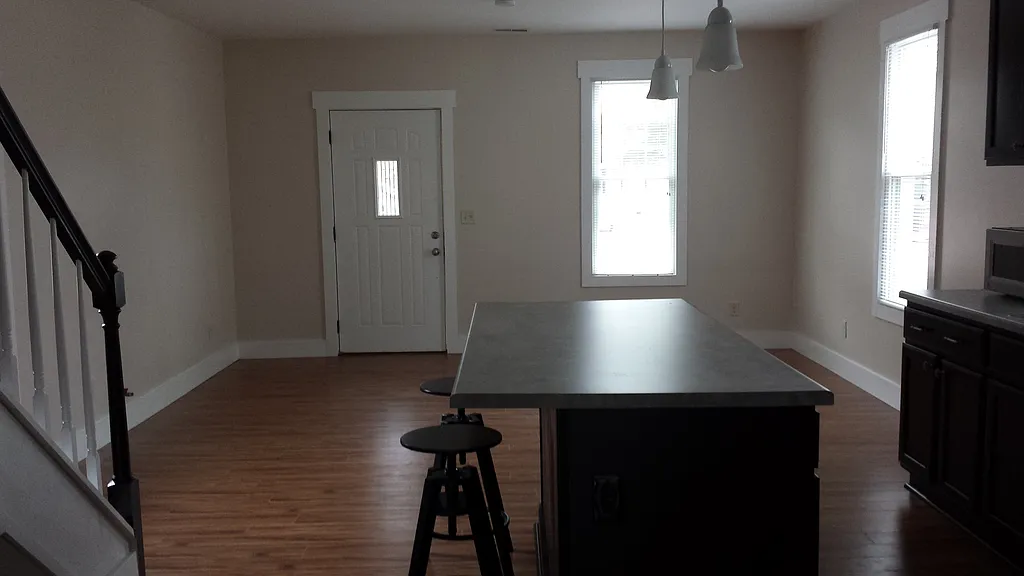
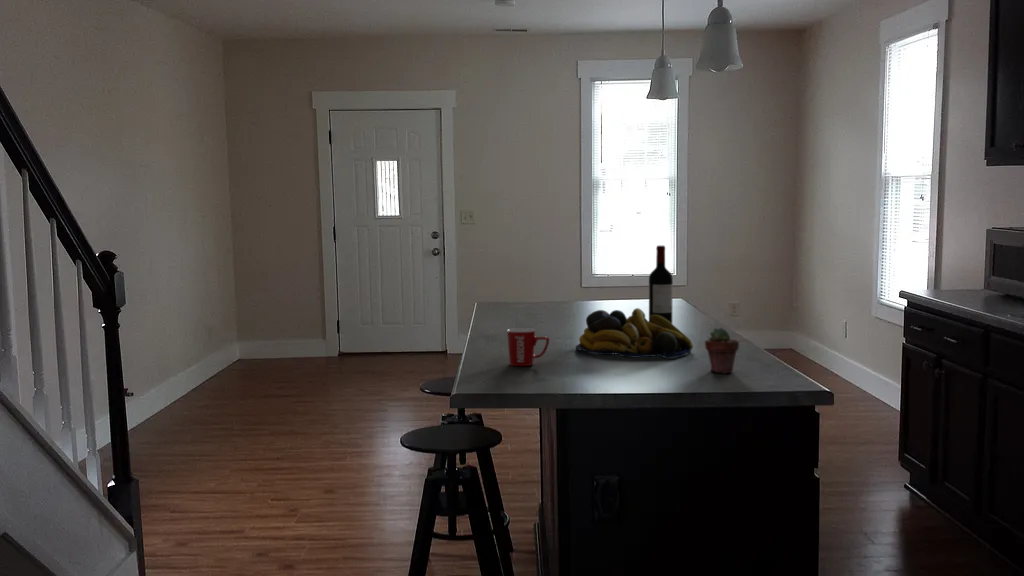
+ potted succulent [704,327,740,374]
+ mug [506,327,550,367]
+ fruit bowl [575,307,694,360]
+ wine bottle [648,245,674,324]
